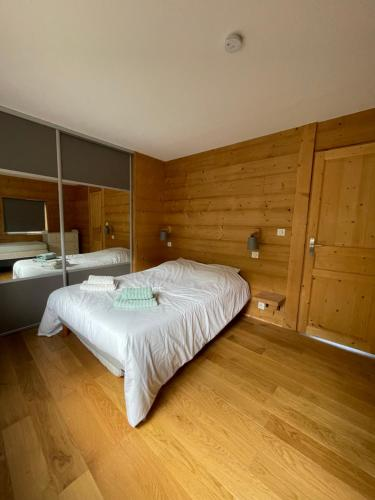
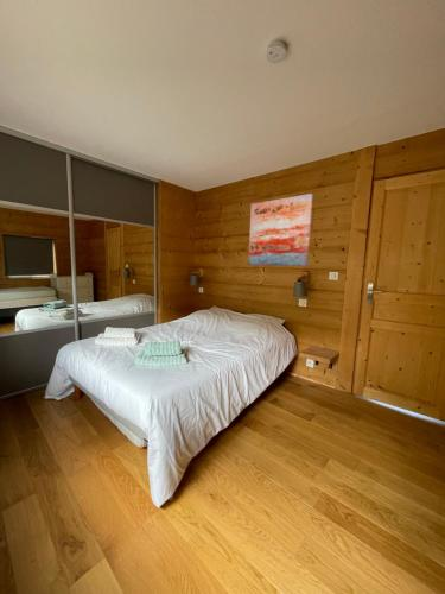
+ wall art [247,192,313,267]
